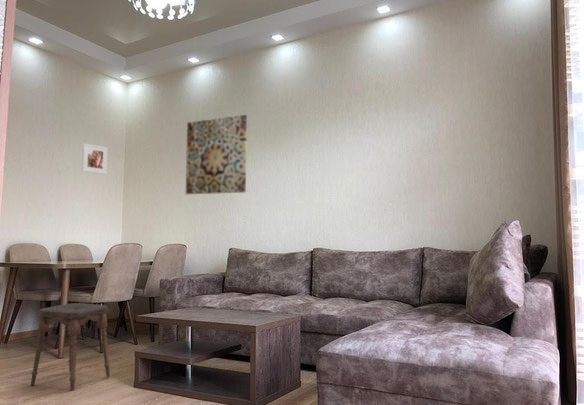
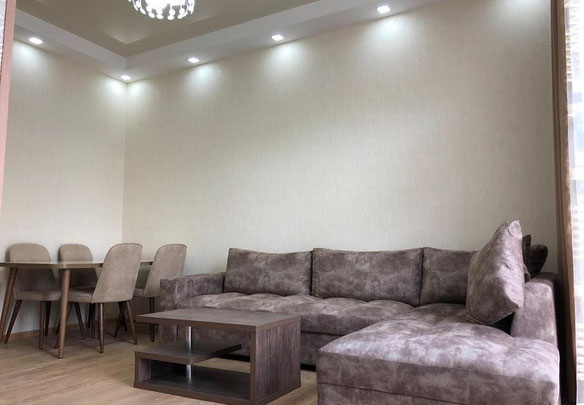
- wall art [185,114,248,195]
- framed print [81,142,109,175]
- stool [30,302,111,392]
